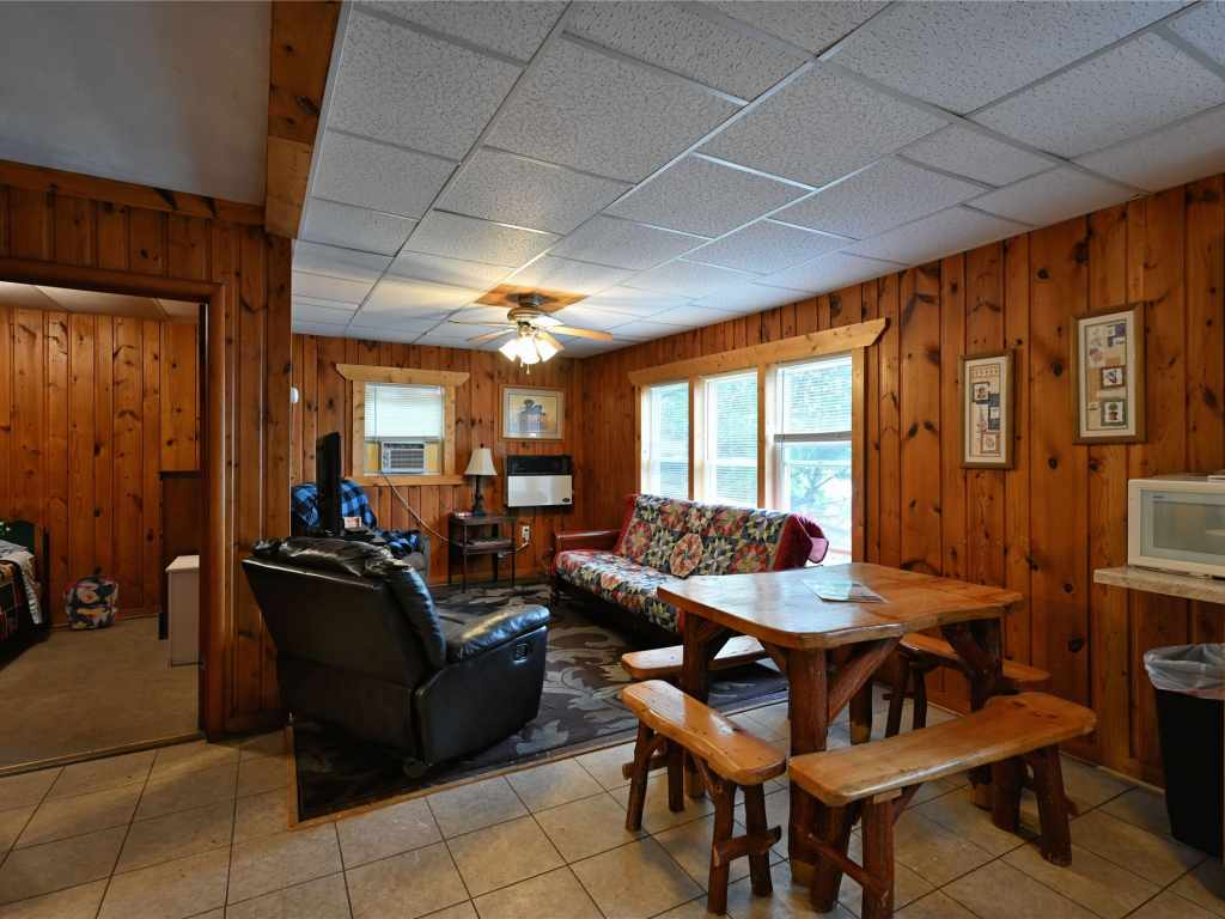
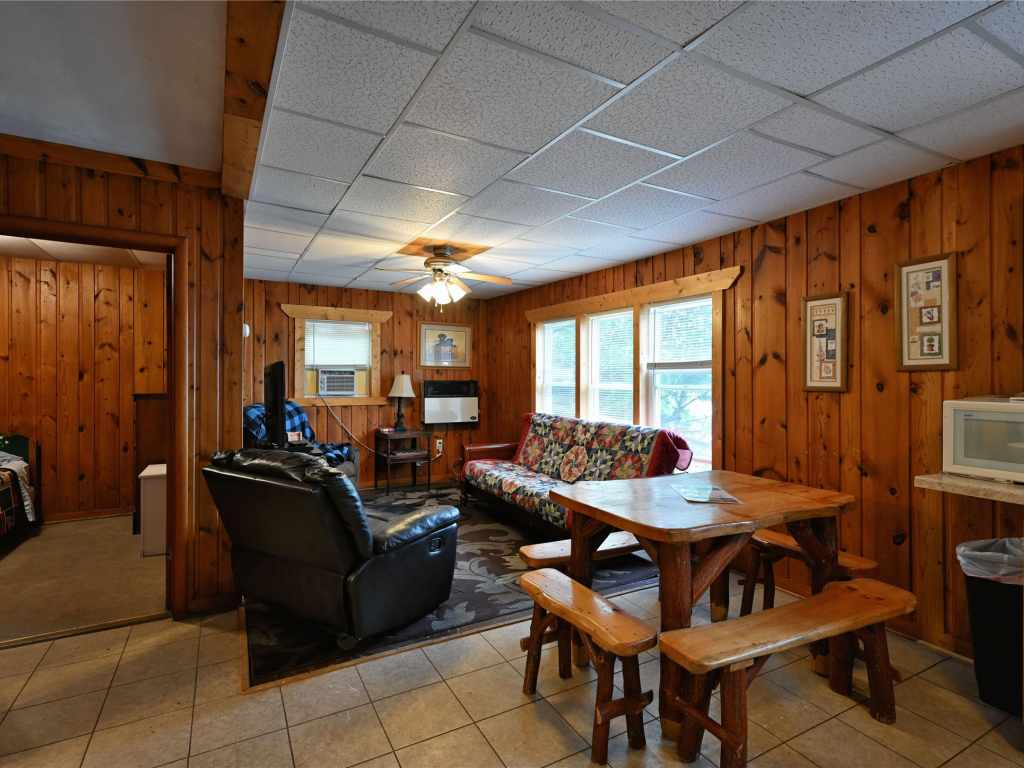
- backpack [62,573,120,631]
